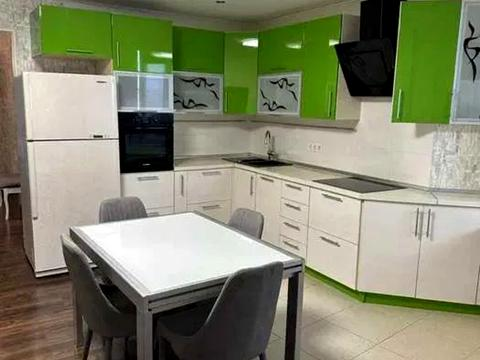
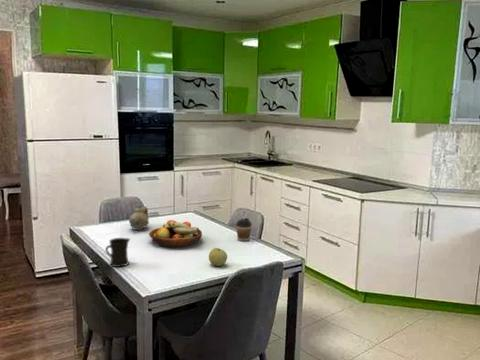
+ apple [208,247,228,267]
+ fruit bowl [148,219,203,248]
+ mug [104,237,131,268]
+ teapot [128,204,150,231]
+ coffee cup [235,217,253,242]
